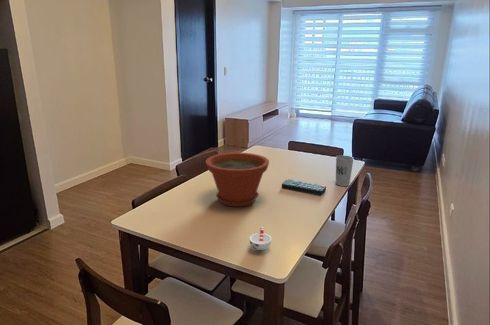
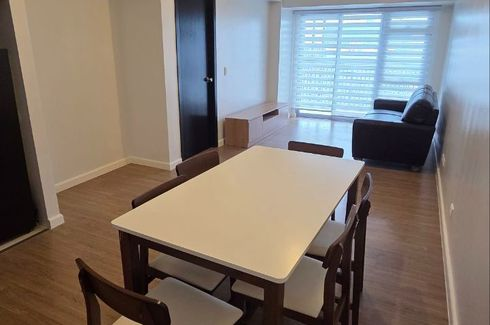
- plant pot [205,152,270,208]
- cup [335,154,355,187]
- remote control [281,178,327,196]
- cup [248,226,273,251]
